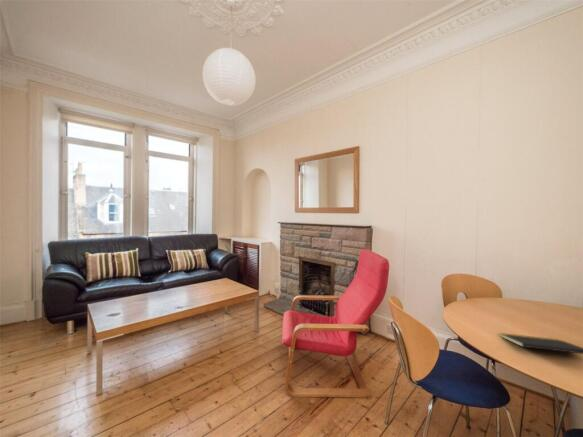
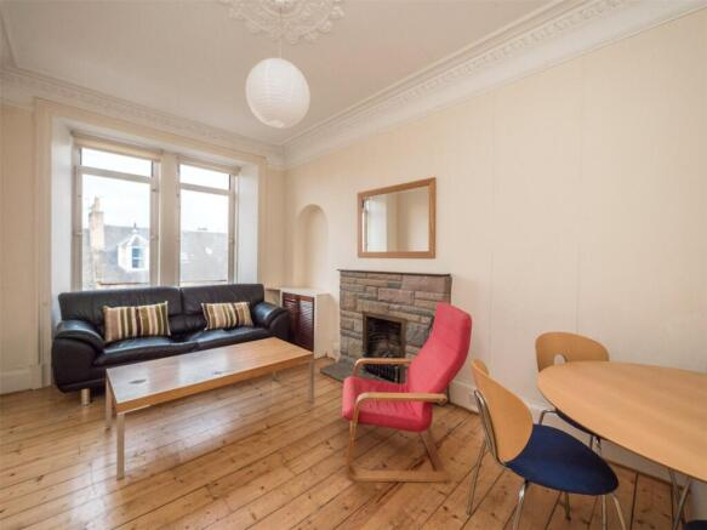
- notepad [498,332,583,355]
